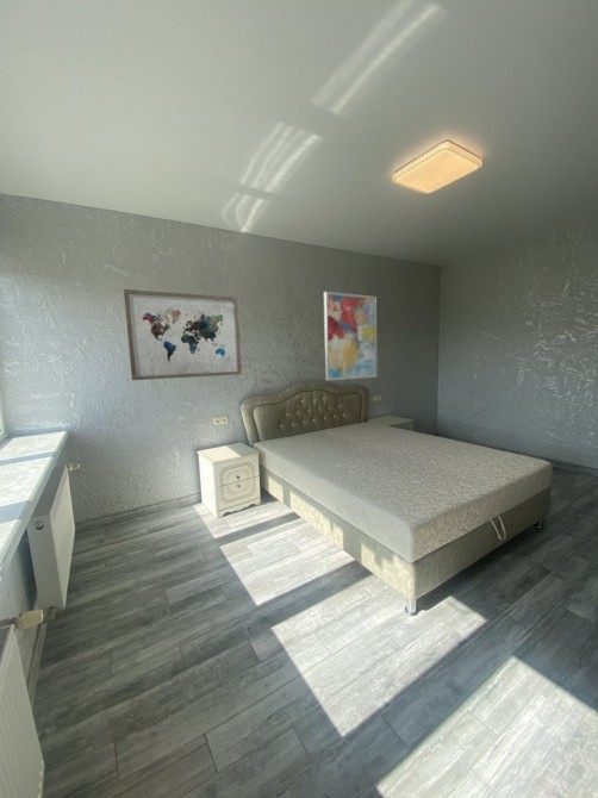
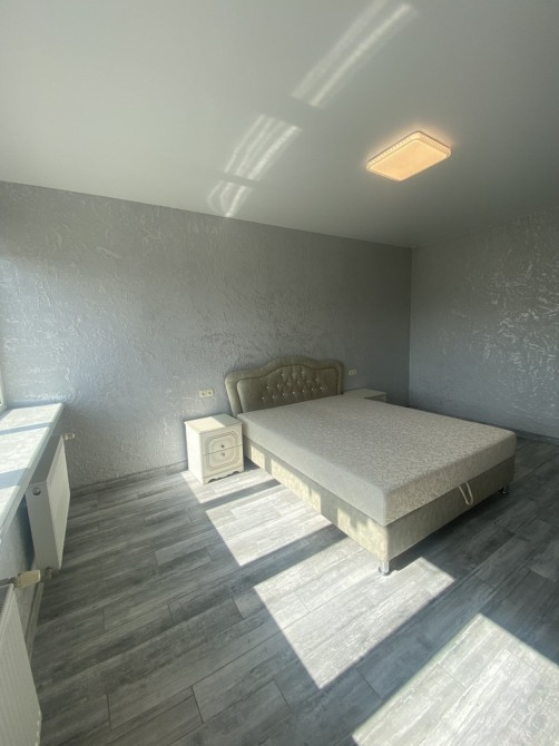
- wall art [323,291,378,382]
- wall art [123,288,243,381]
